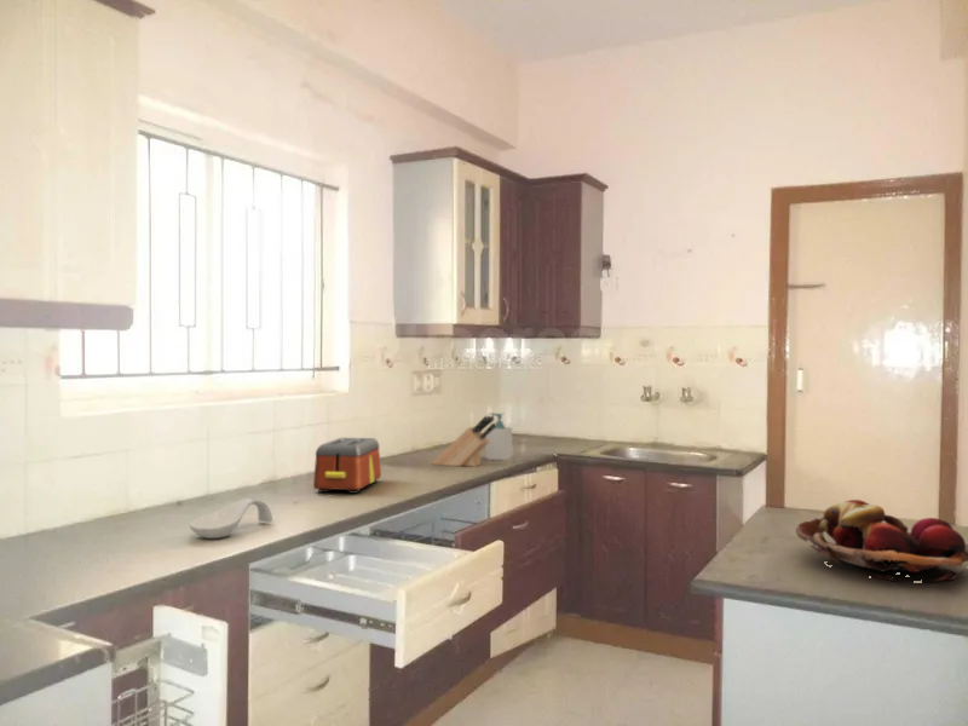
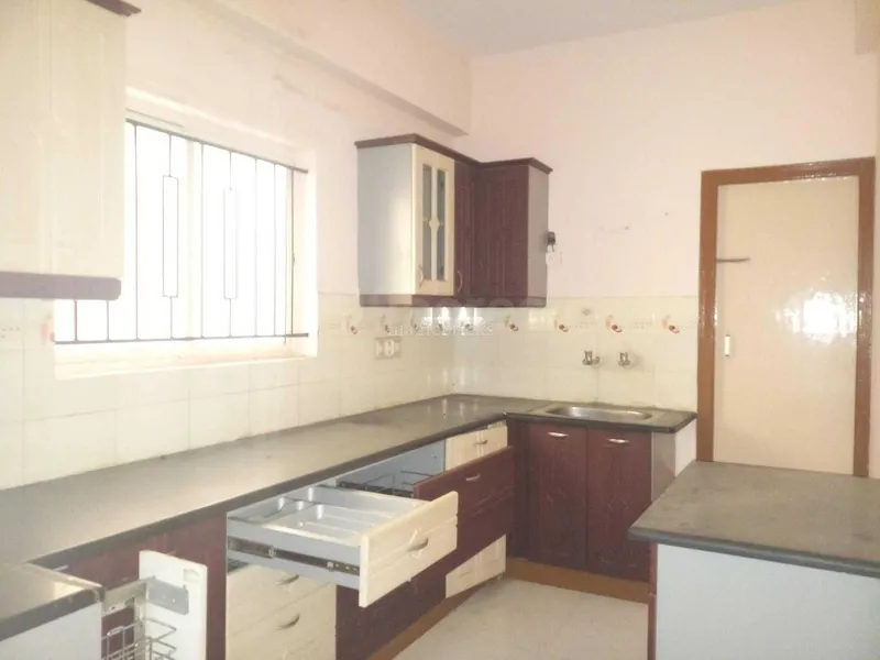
- toaster [312,437,382,495]
- knife block [431,414,496,468]
- spoon rest [189,497,273,540]
- fruit basket [795,499,968,583]
- soap bottle [485,411,513,461]
